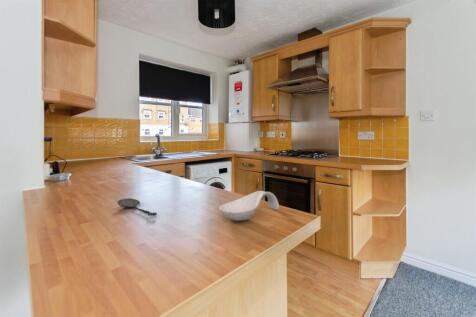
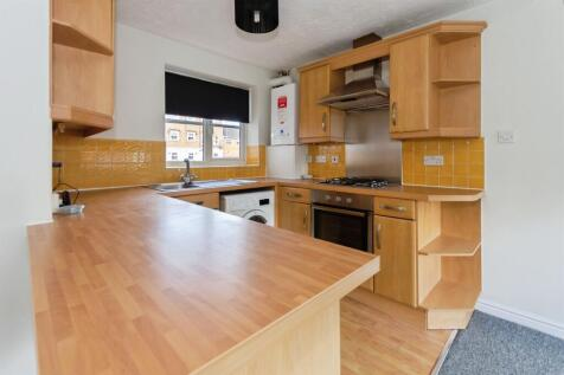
- spoon rest [218,190,280,222]
- spoon [117,197,158,217]
